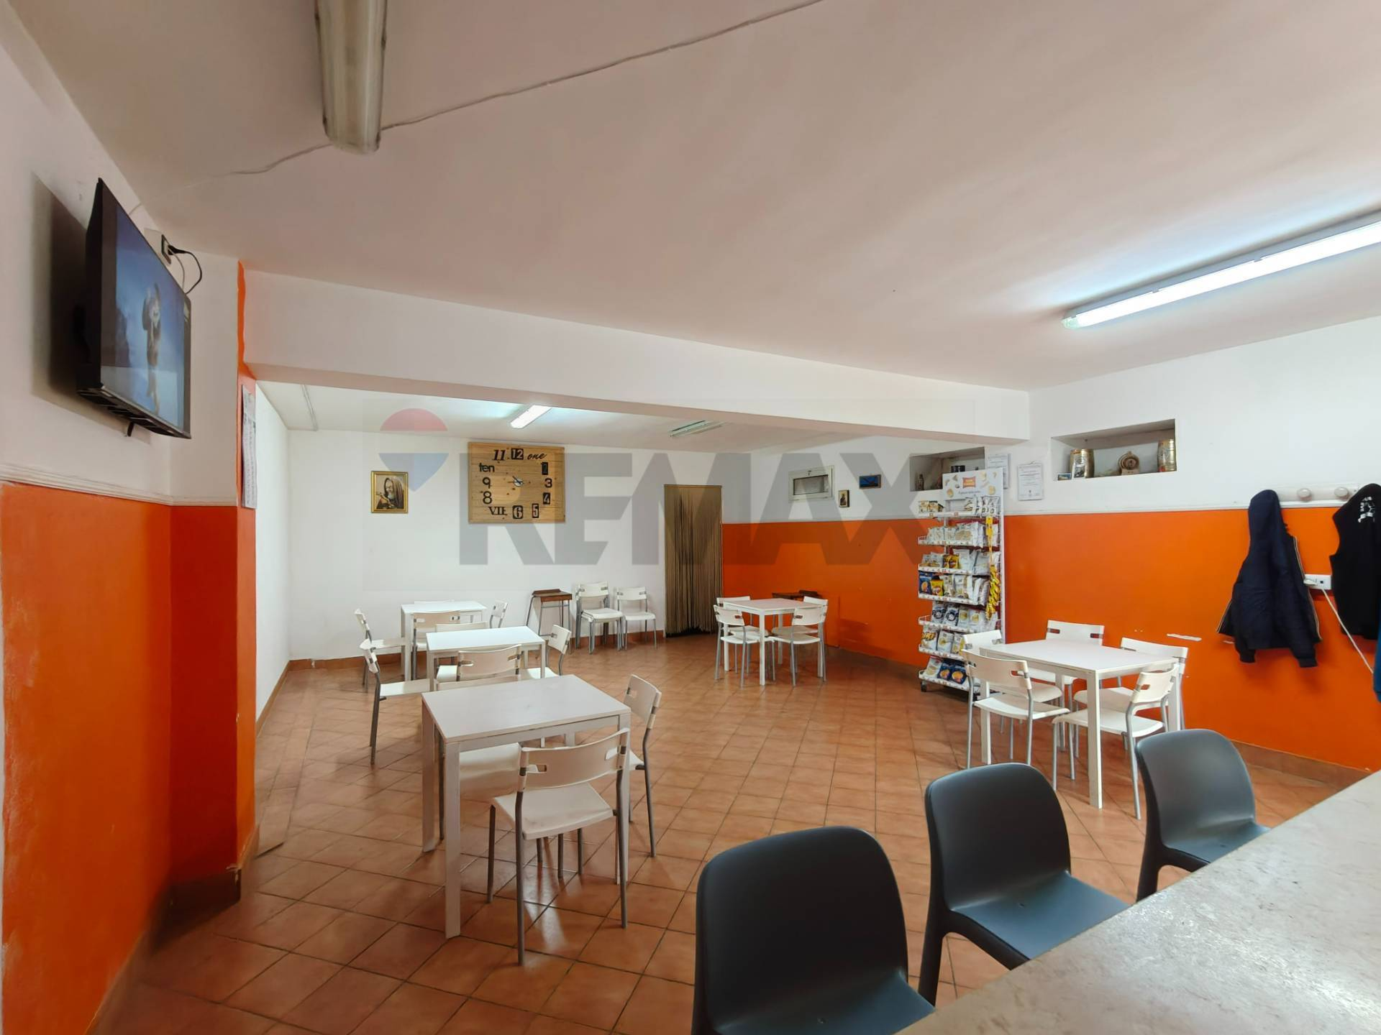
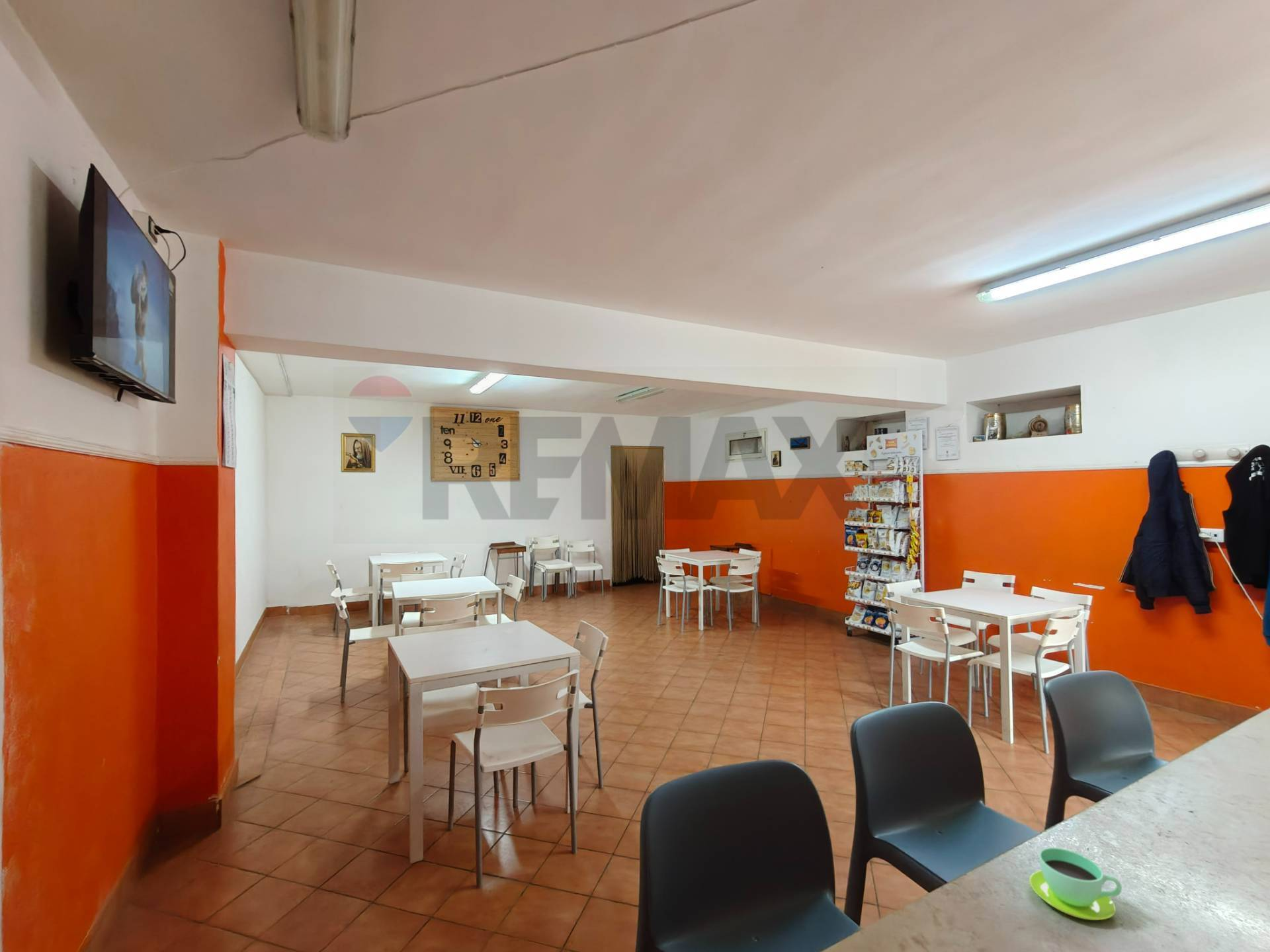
+ cup [1029,847,1122,921]
